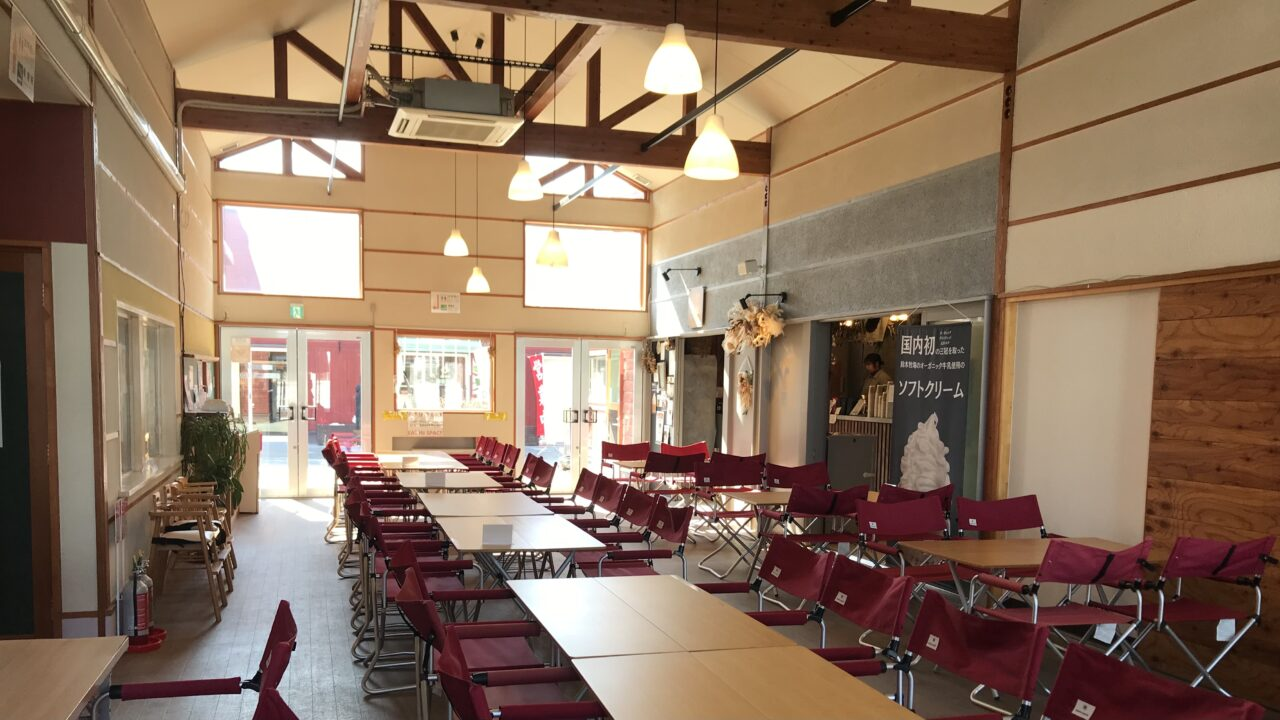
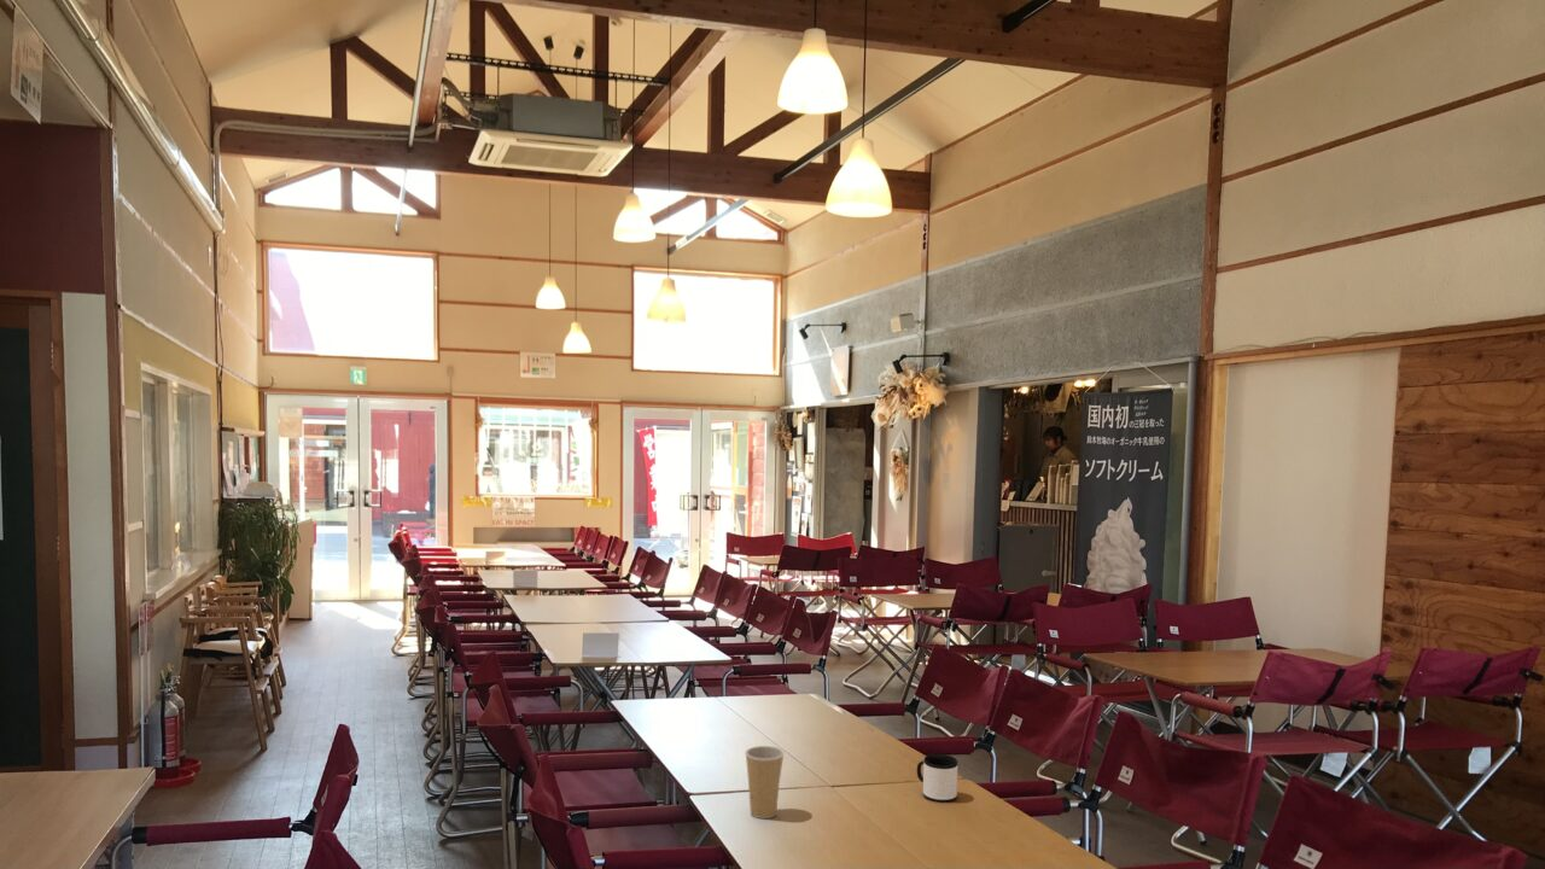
+ paper cup [745,745,785,820]
+ mug [916,753,958,804]
